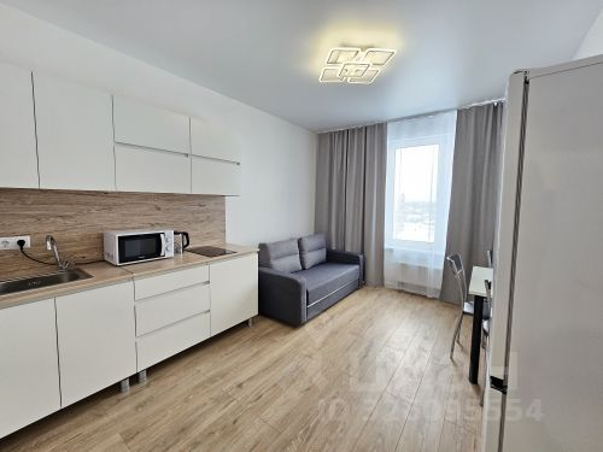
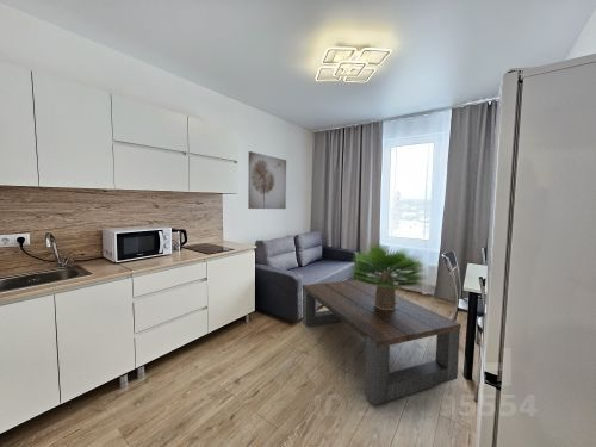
+ wall art [247,150,287,210]
+ coffee table [302,279,462,406]
+ potted plant [348,240,428,310]
